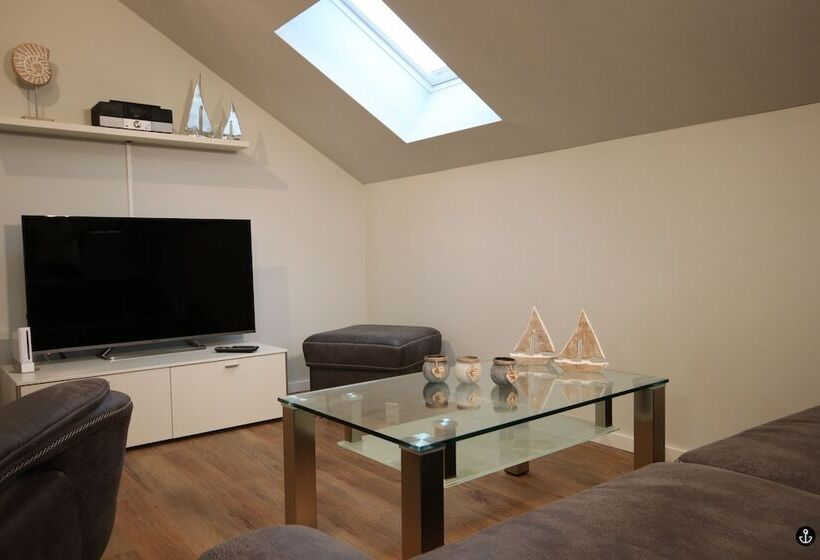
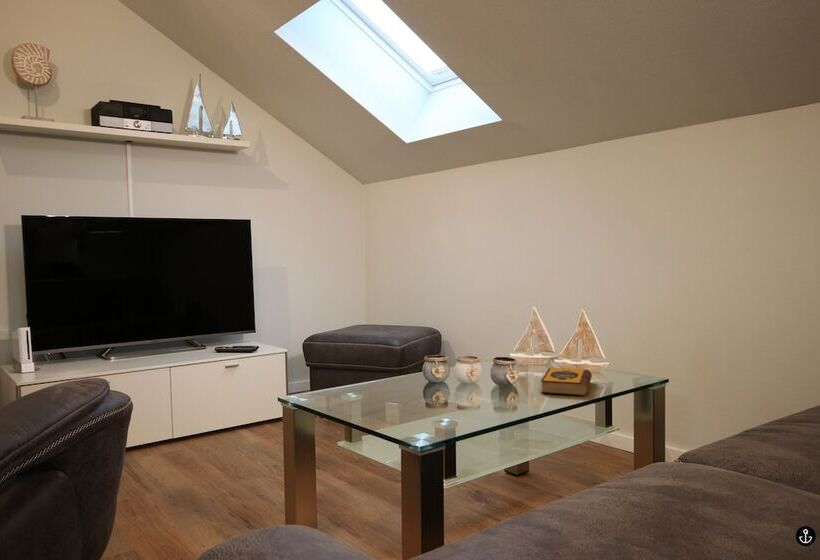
+ hardback book [540,367,593,397]
